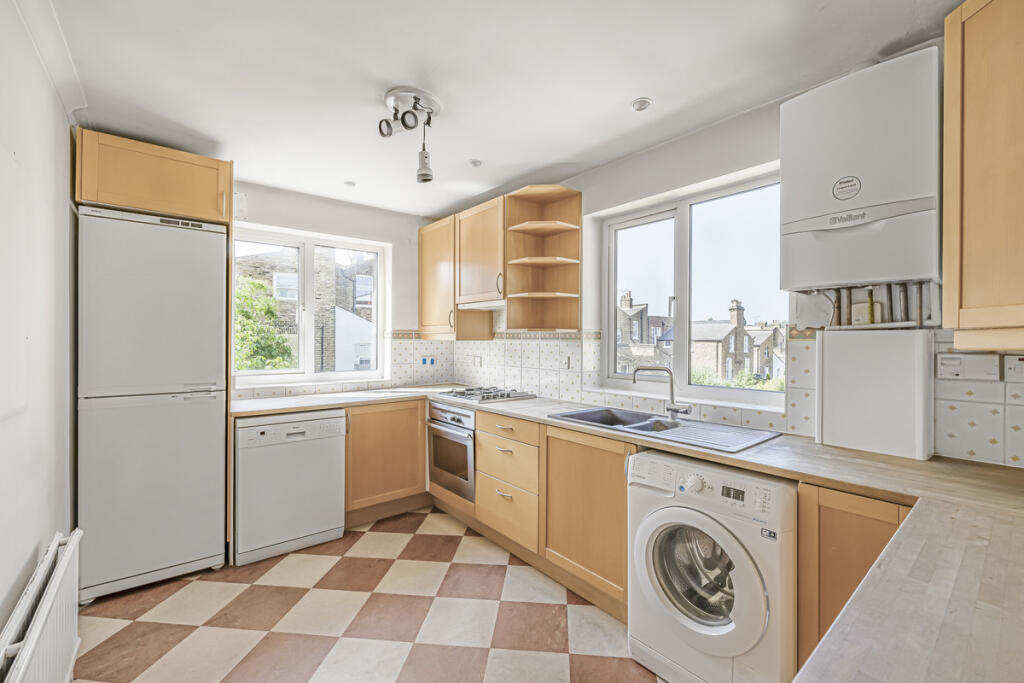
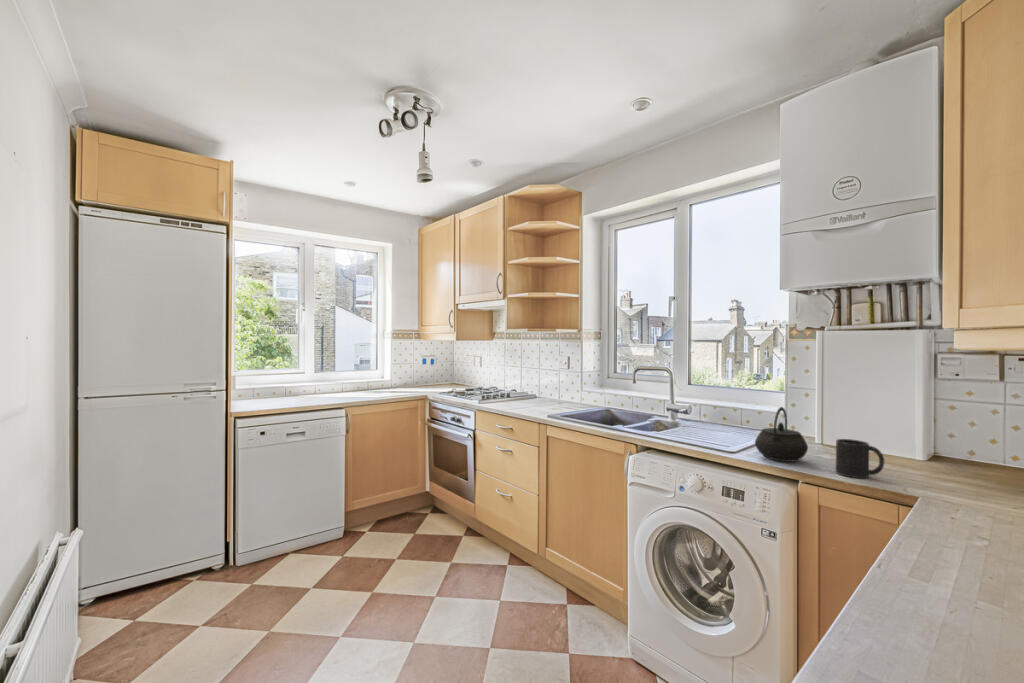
+ kettle [754,406,809,463]
+ mug [835,438,886,479]
